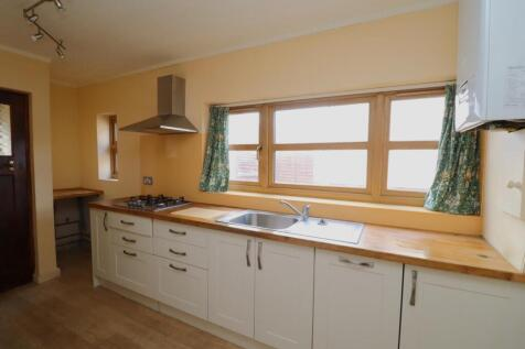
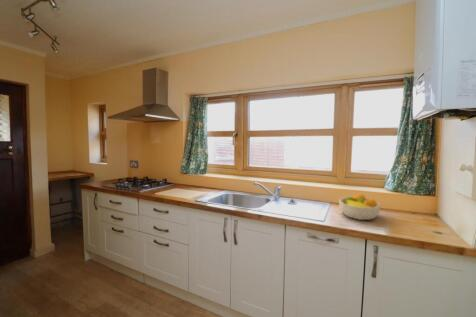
+ fruit bowl [338,193,382,221]
